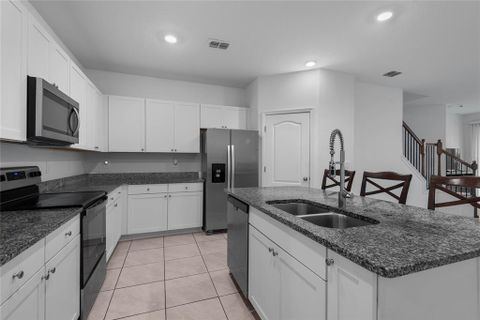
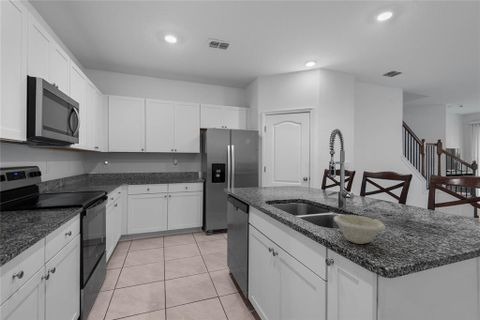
+ bowl [333,213,386,245]
